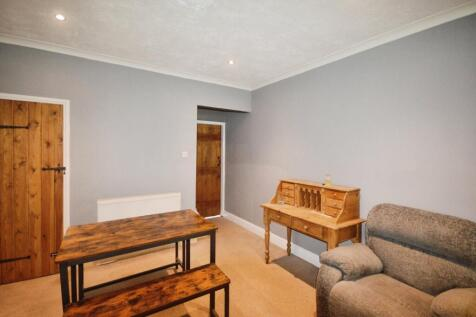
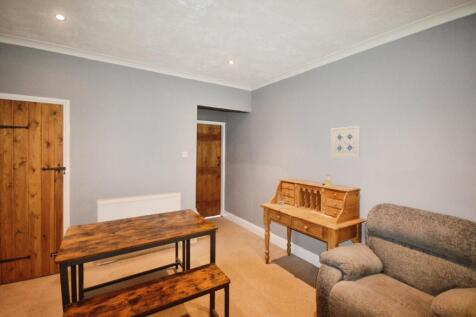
+ wall art [330,125,361,158]
